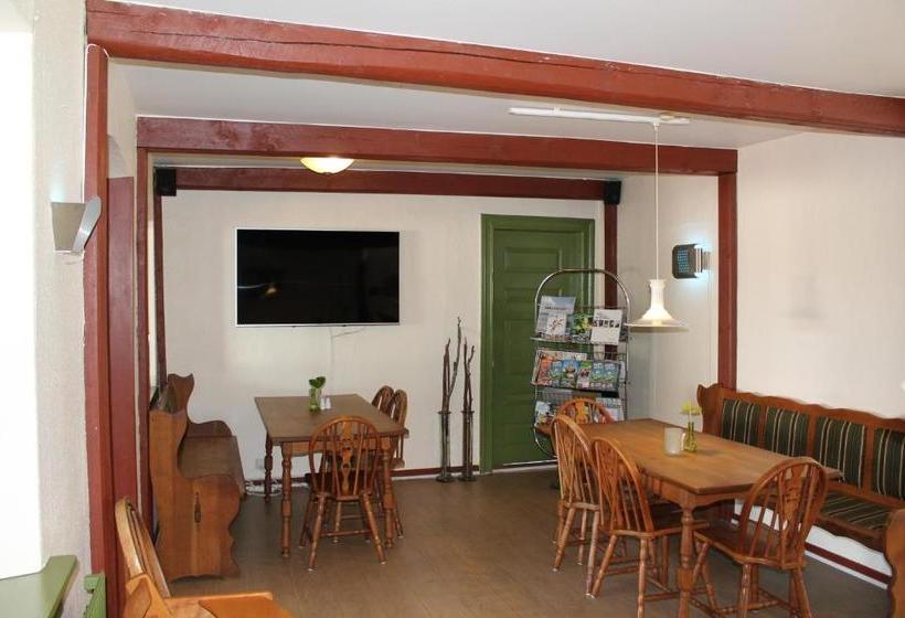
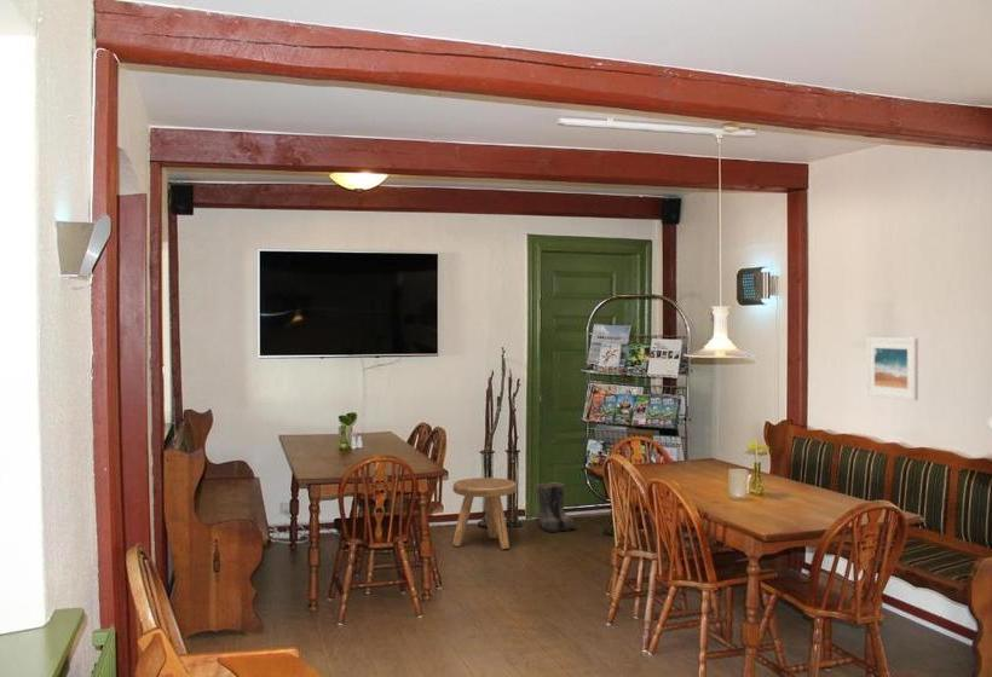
+ stool [451,476,518,550]
+ boots [535,482,576,533]
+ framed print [865,336,919,401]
